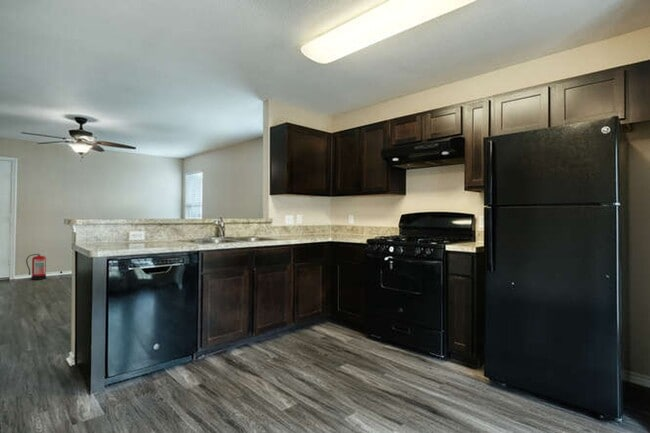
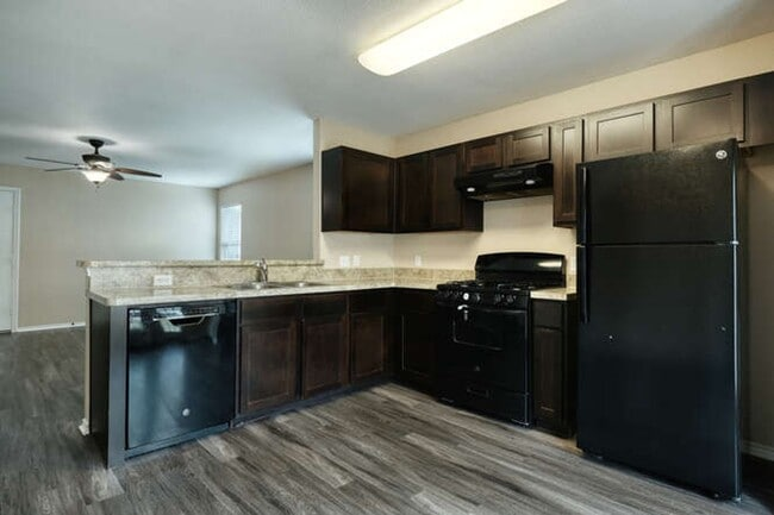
- fire extinguisher [25,249,51,281]
